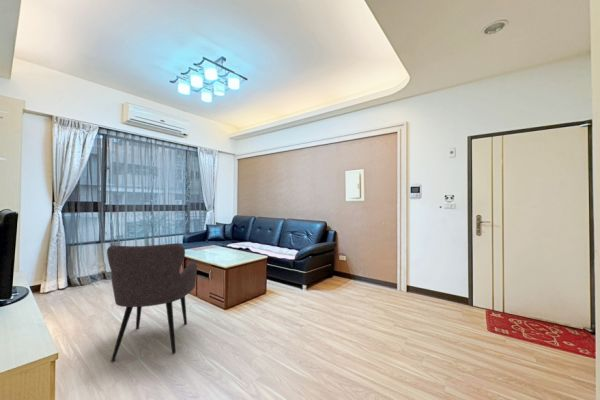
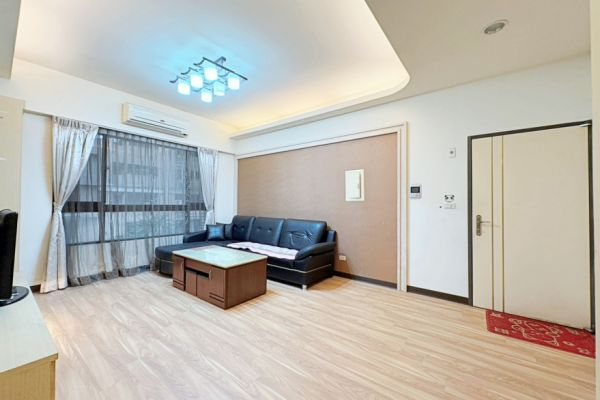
- armchair [106,242,198,362]
